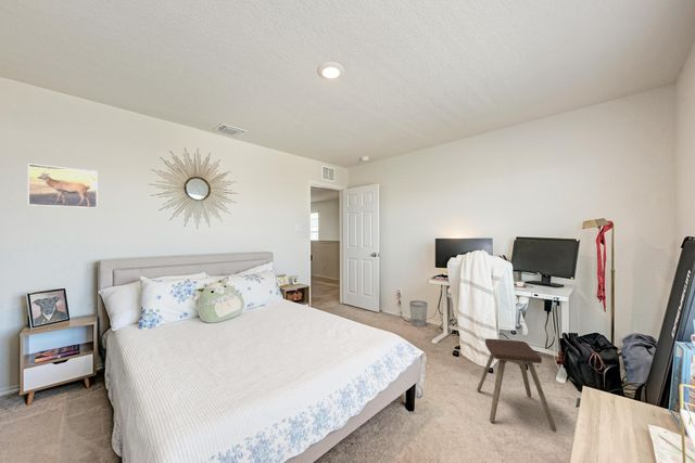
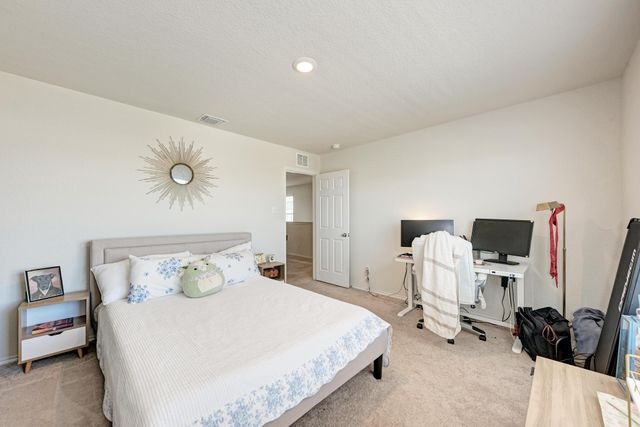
- music stool [476,337,557,432]
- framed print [27,163,99,209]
- wastebasket [408,299,428,327]
